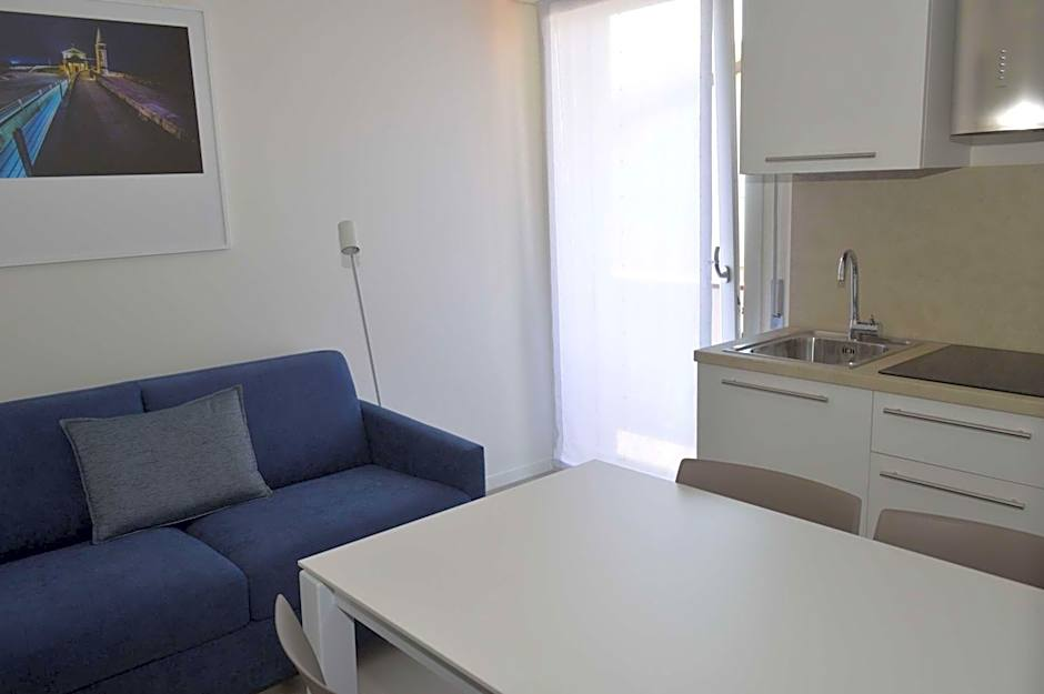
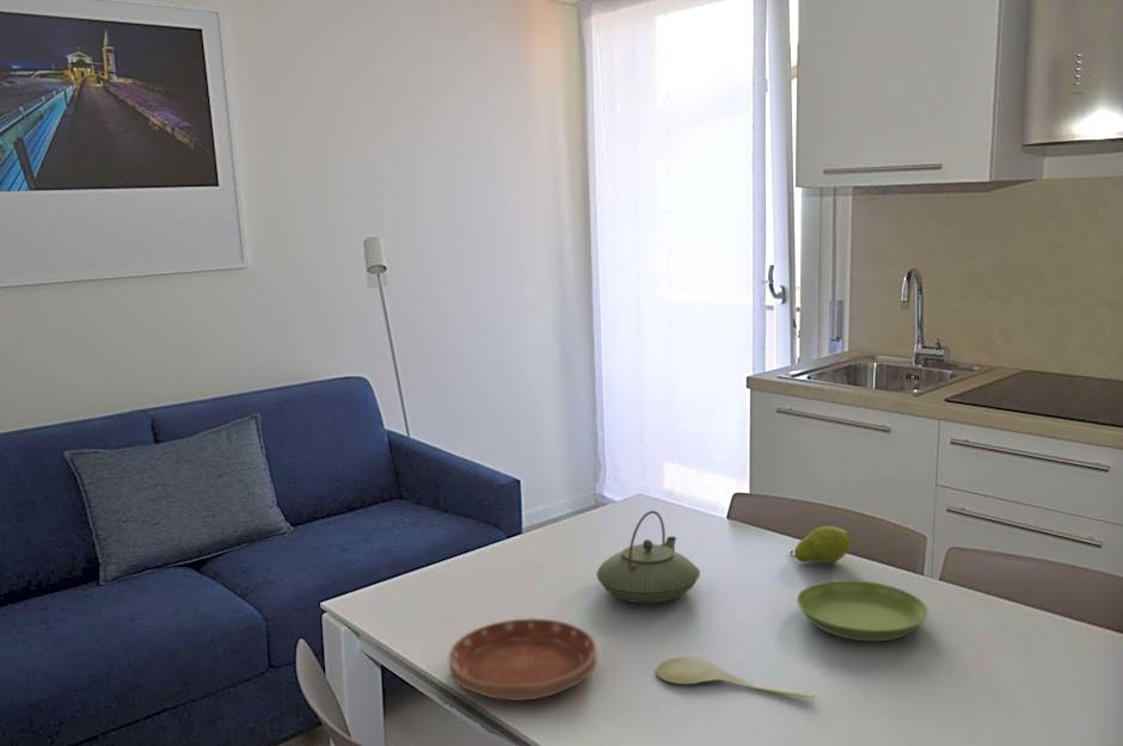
+ fruit [790,525,853,565]
+ teapot [596,510,701,604]
+ spoon [655,656,816,699]
+ saucer [448,617,599,702]
+ saucer [796,579,929,642]
